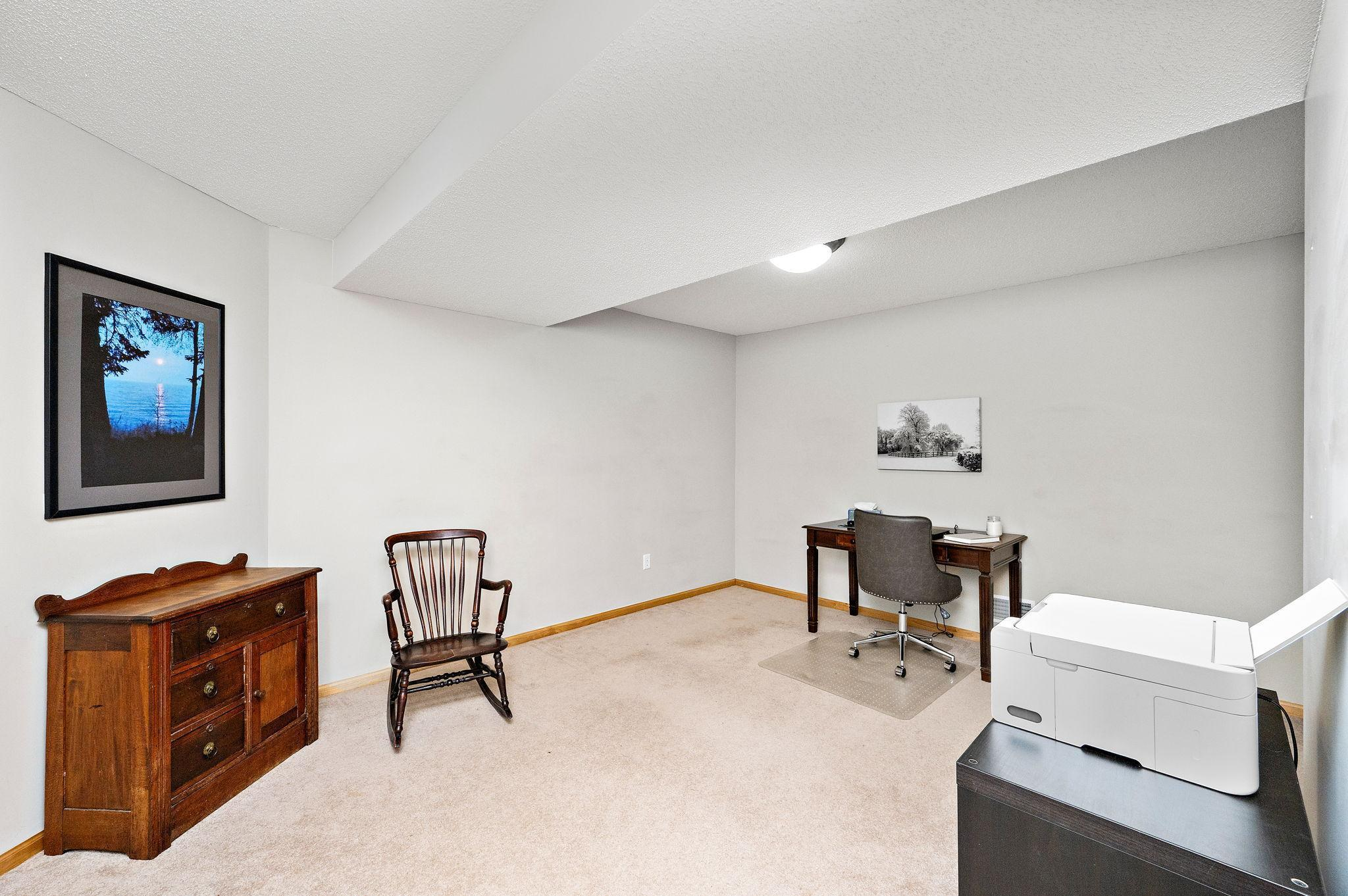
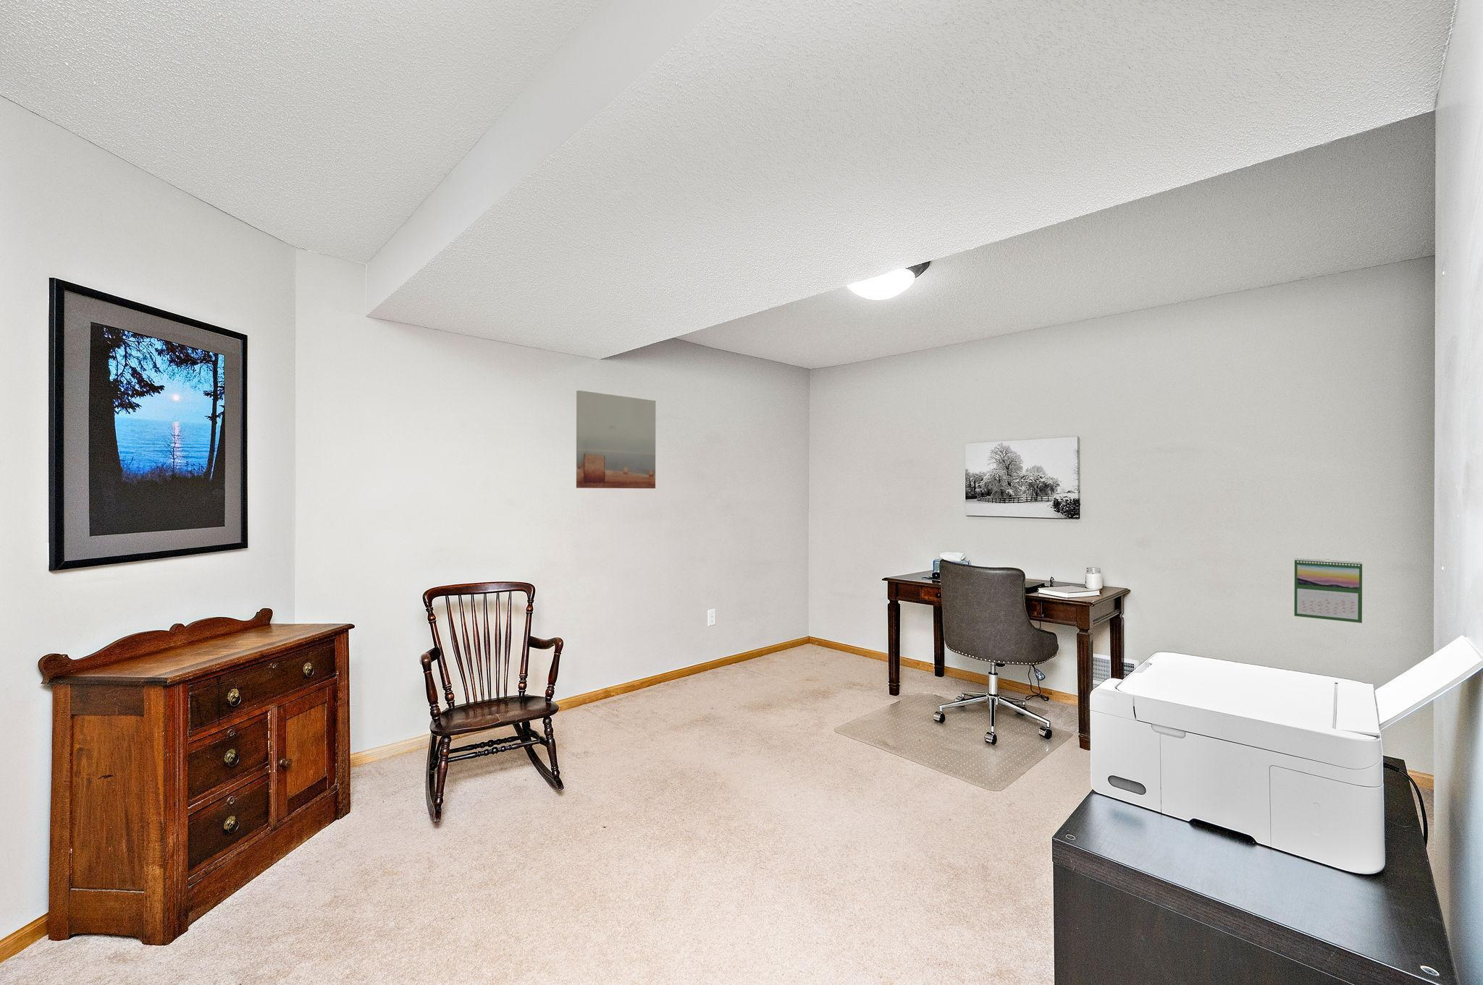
+ calendar [1294,557,1363,623]
+ wall art [575,390,657,489]
